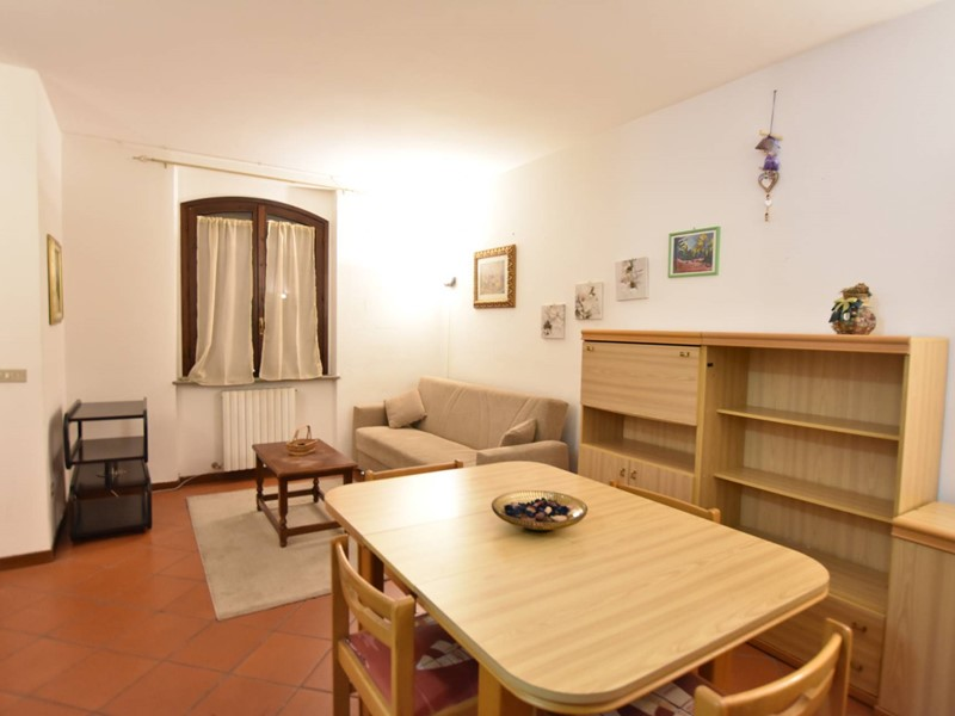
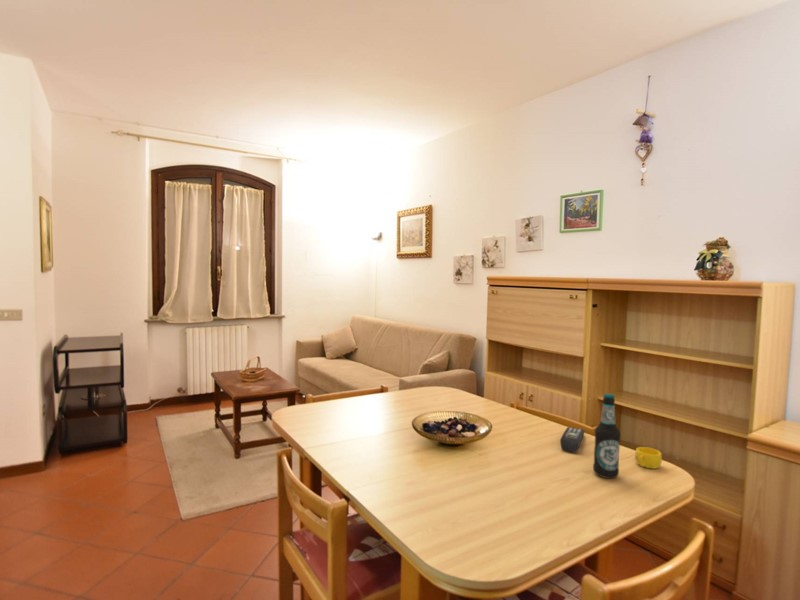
+ cup [634,446,663,470]
+ remote control [559,426,585,453]
+ bottle [592,393,621,479]
